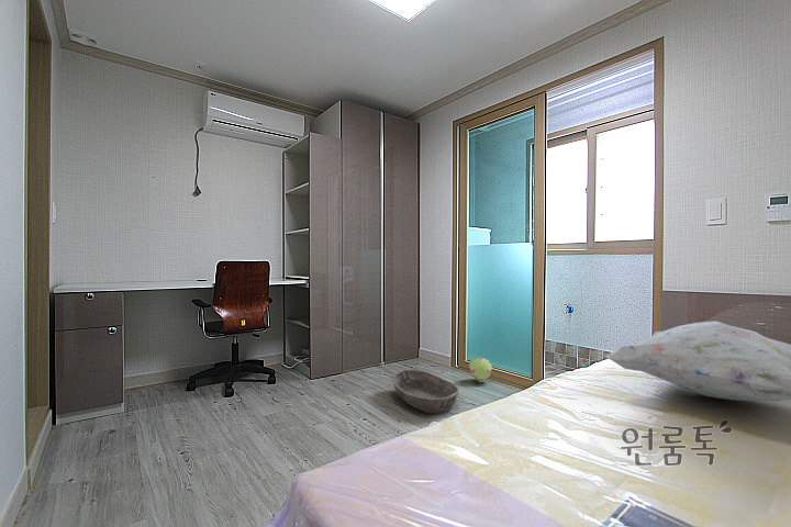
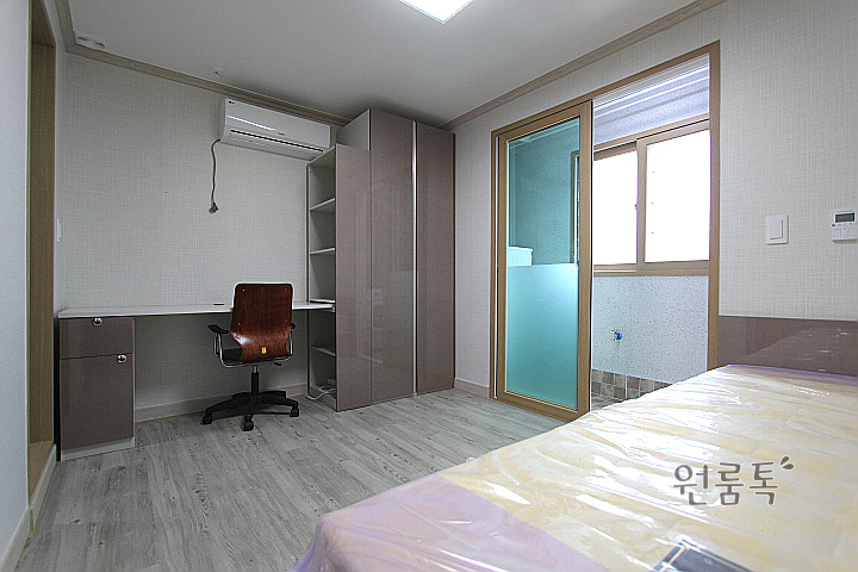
- basket [391,368,460,415]
- decorative pillow [604,319,791,403]
- ball [468,357,492,383]
